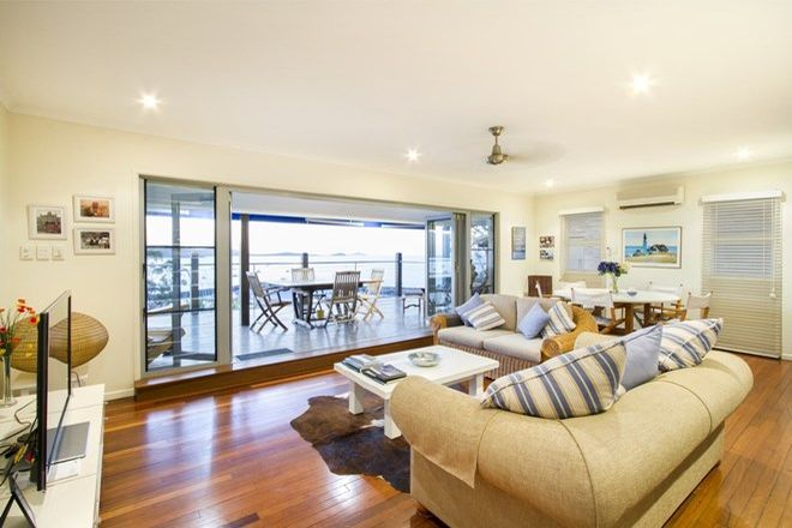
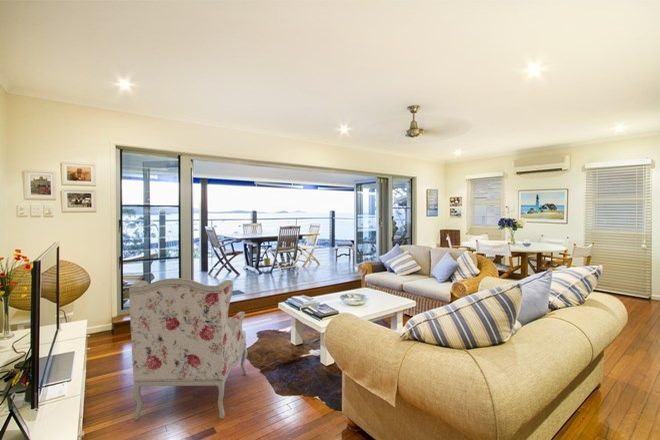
+ armchair [128,277,249,421]
